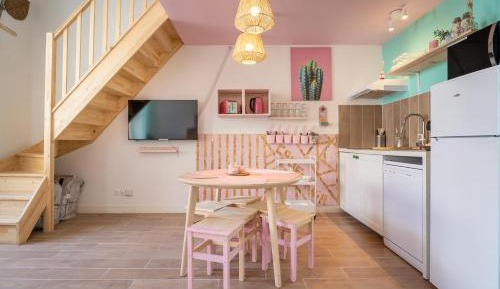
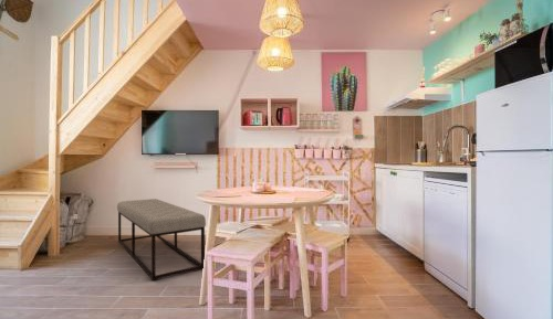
+ bench [116,198,207,281]
